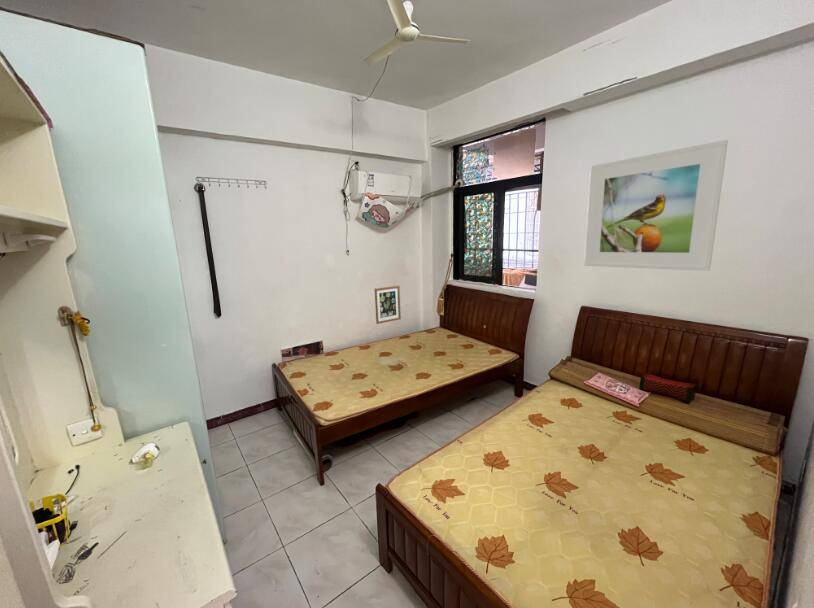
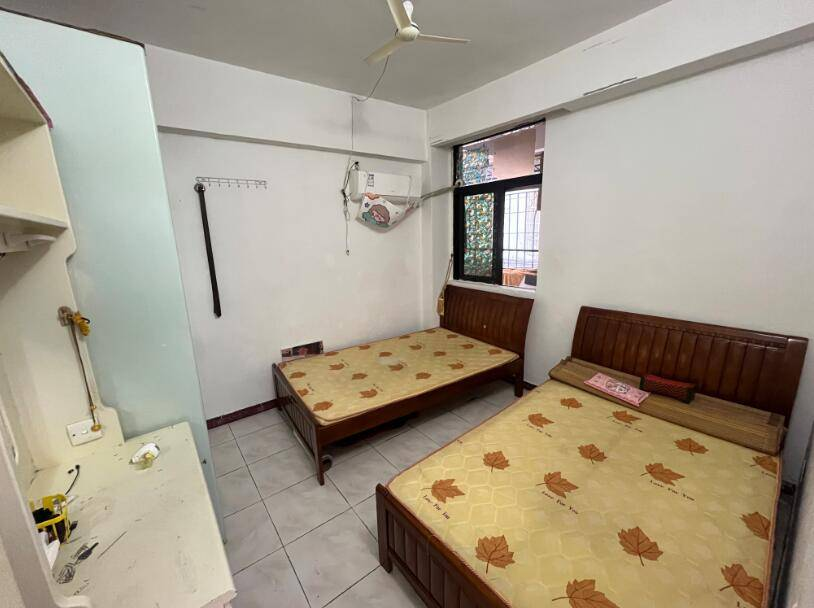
- wall art [374,285,402,325]
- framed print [583,139,729,272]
